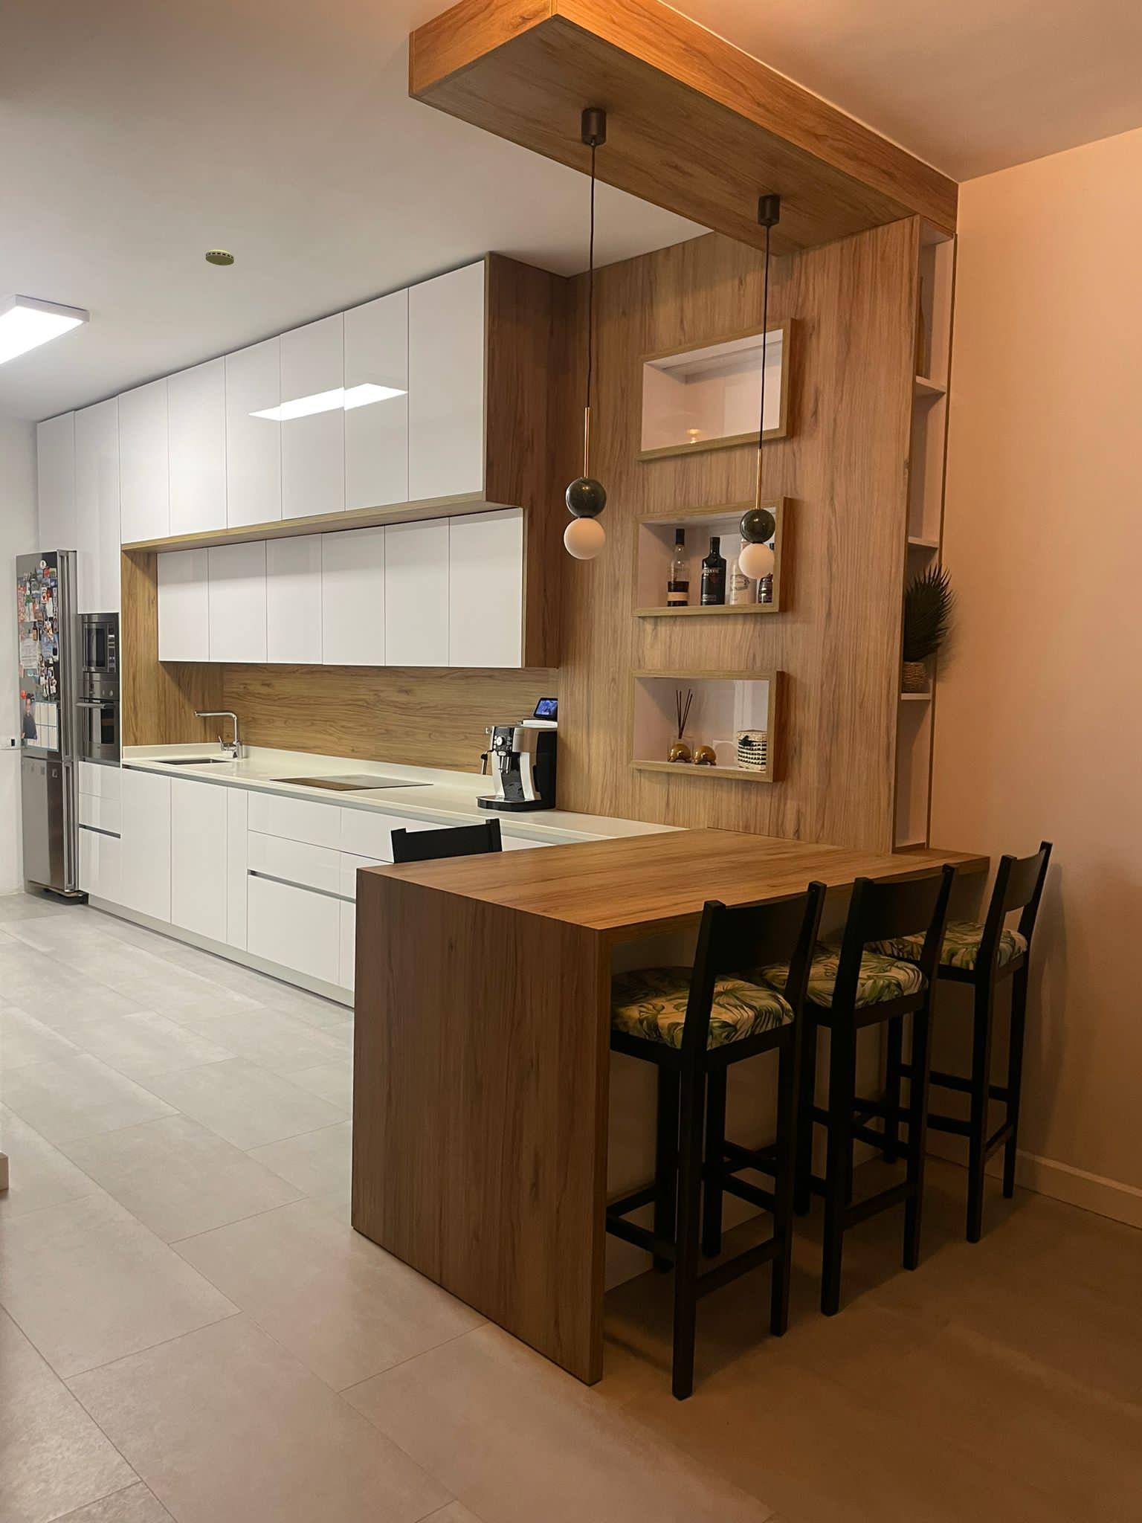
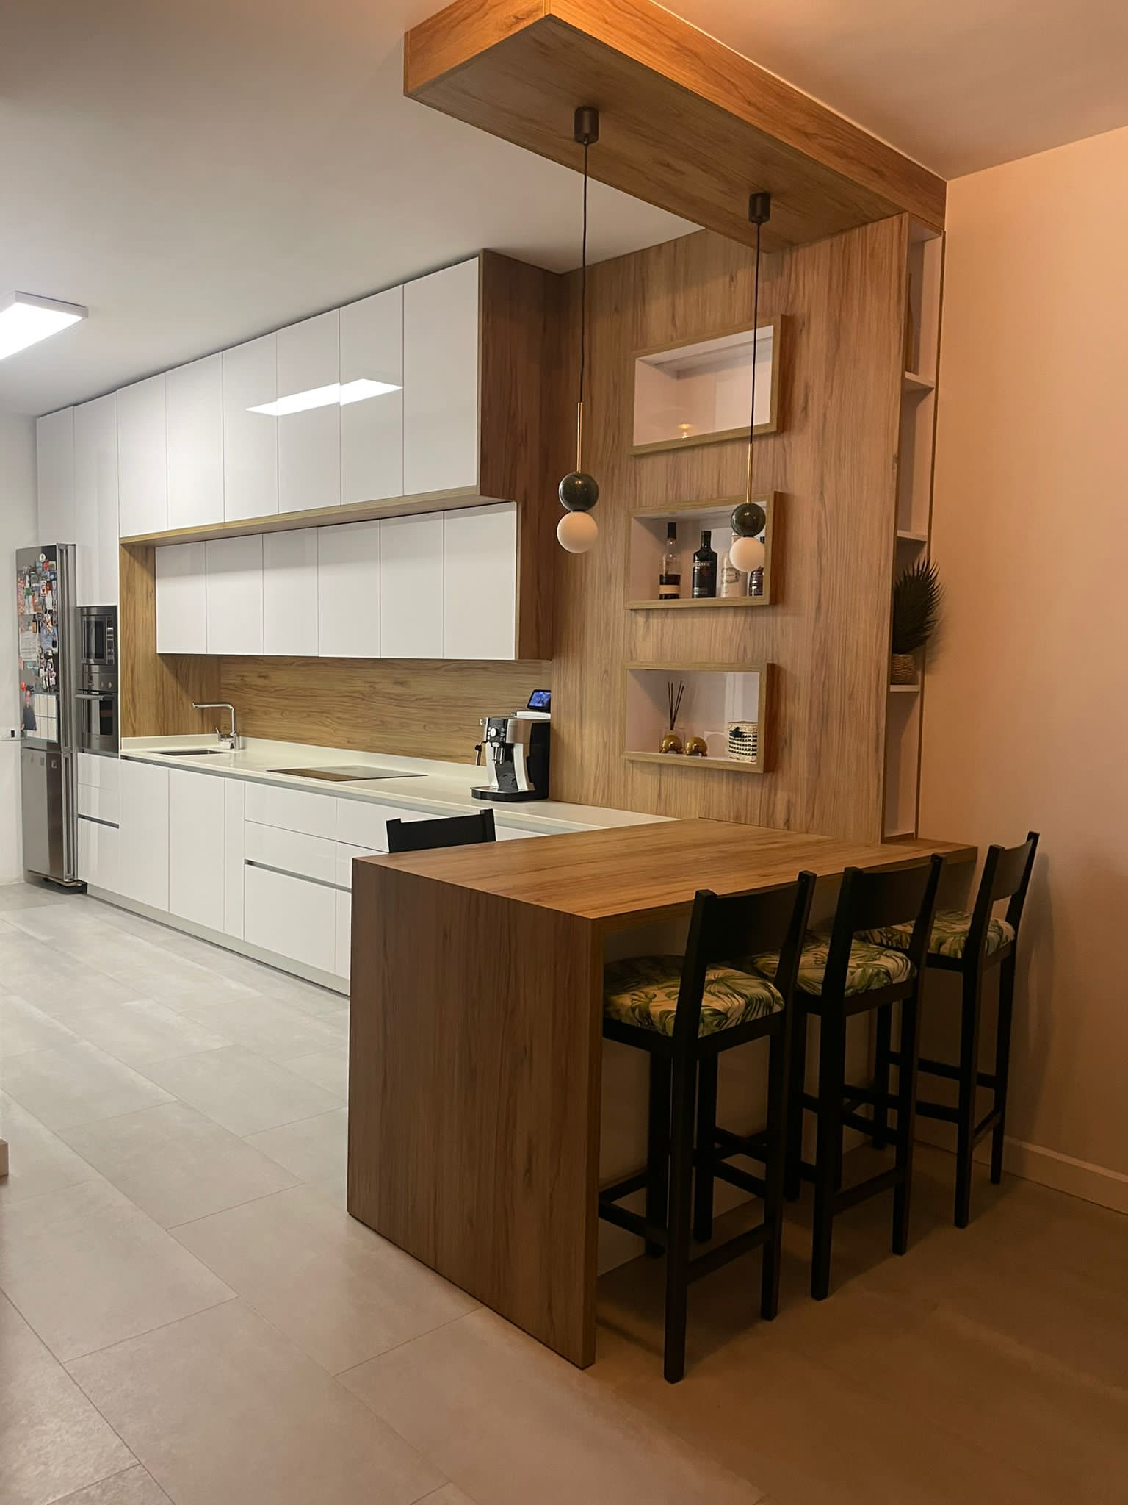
- smoke detector [205,248,235,266]
